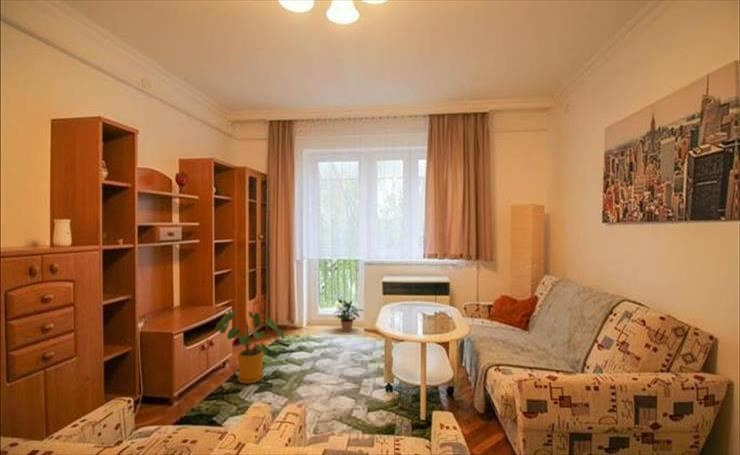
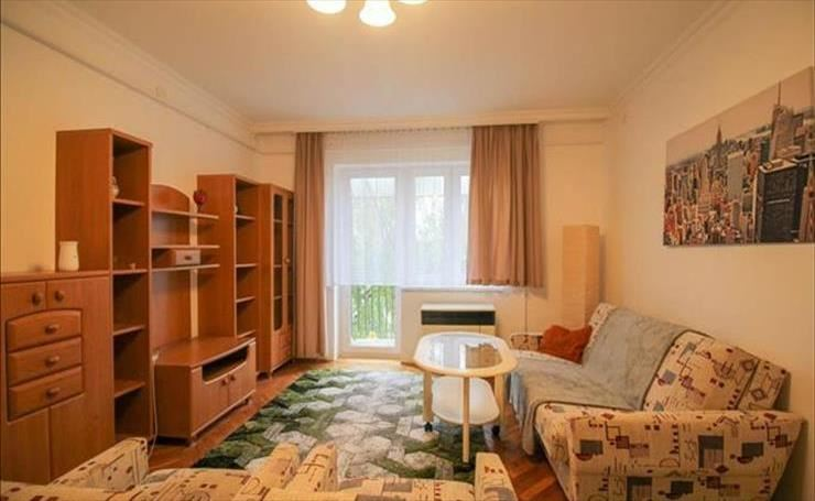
- house plant [214,309,285,385]
- potted plant [333,298,365,333]
